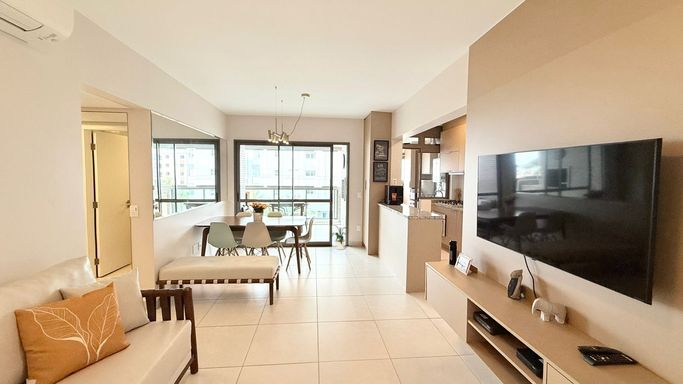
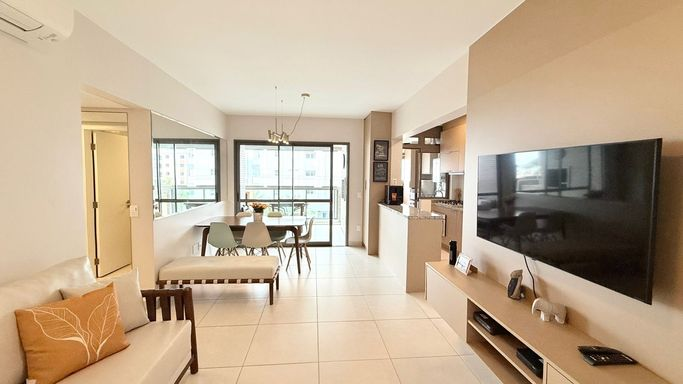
- house plant [330,224,348,251]
